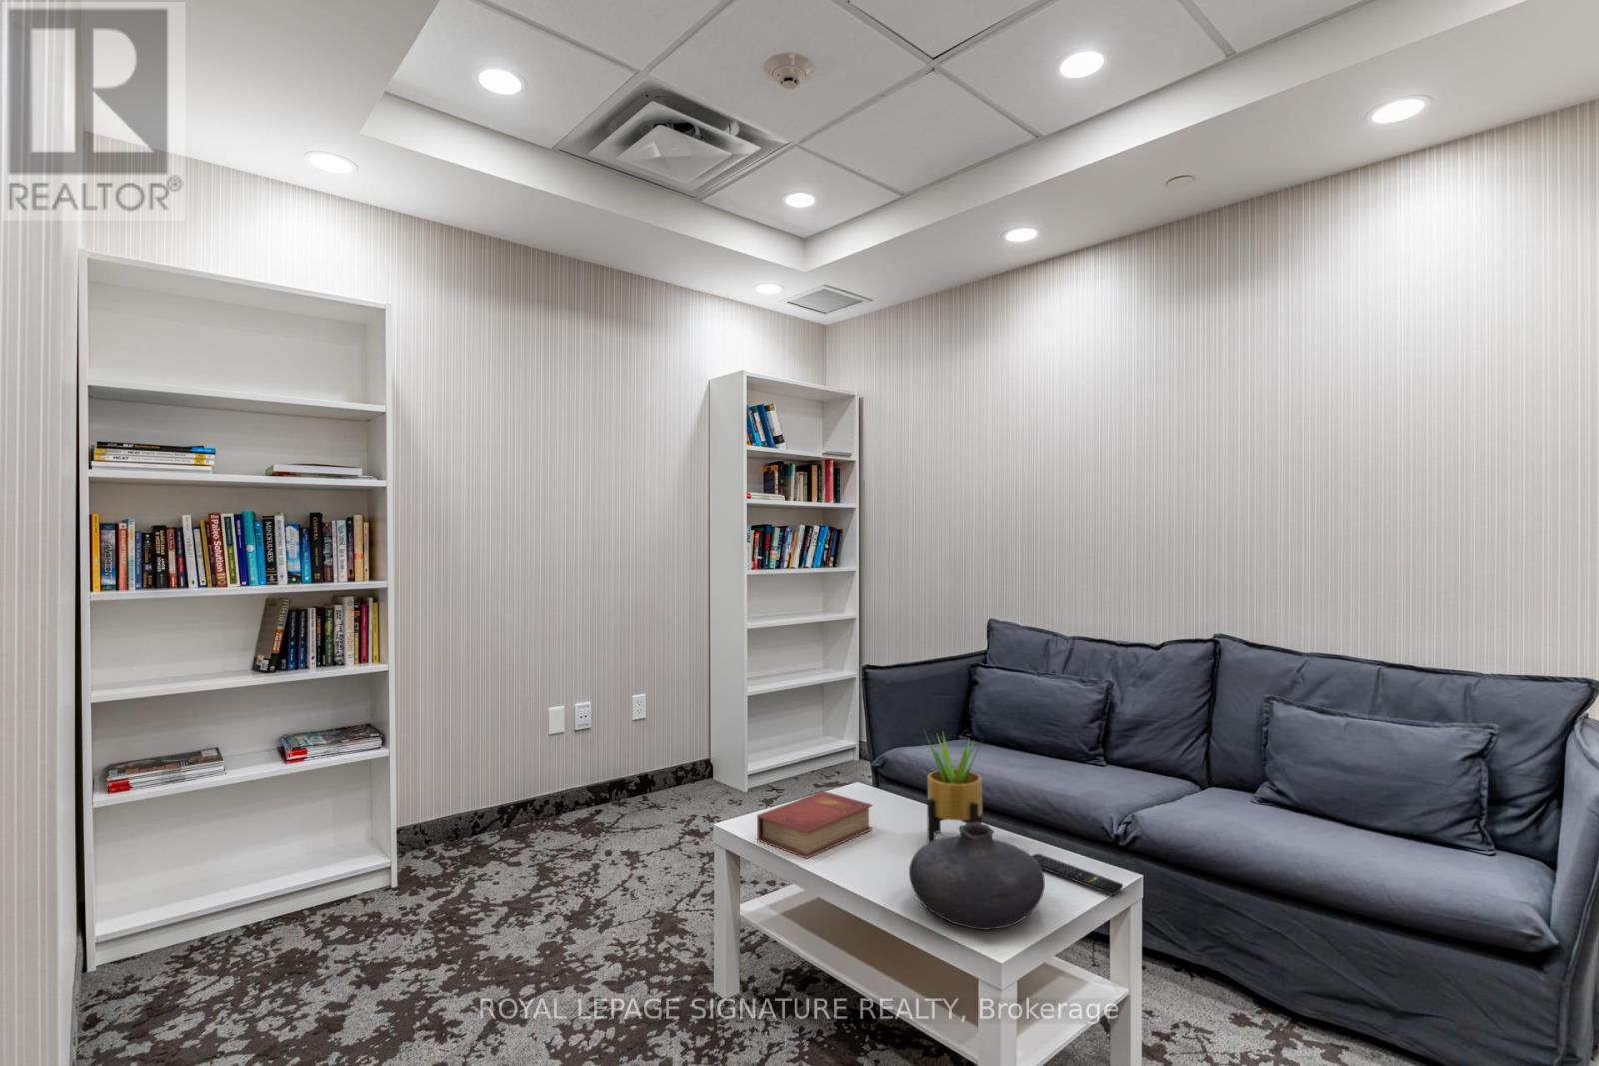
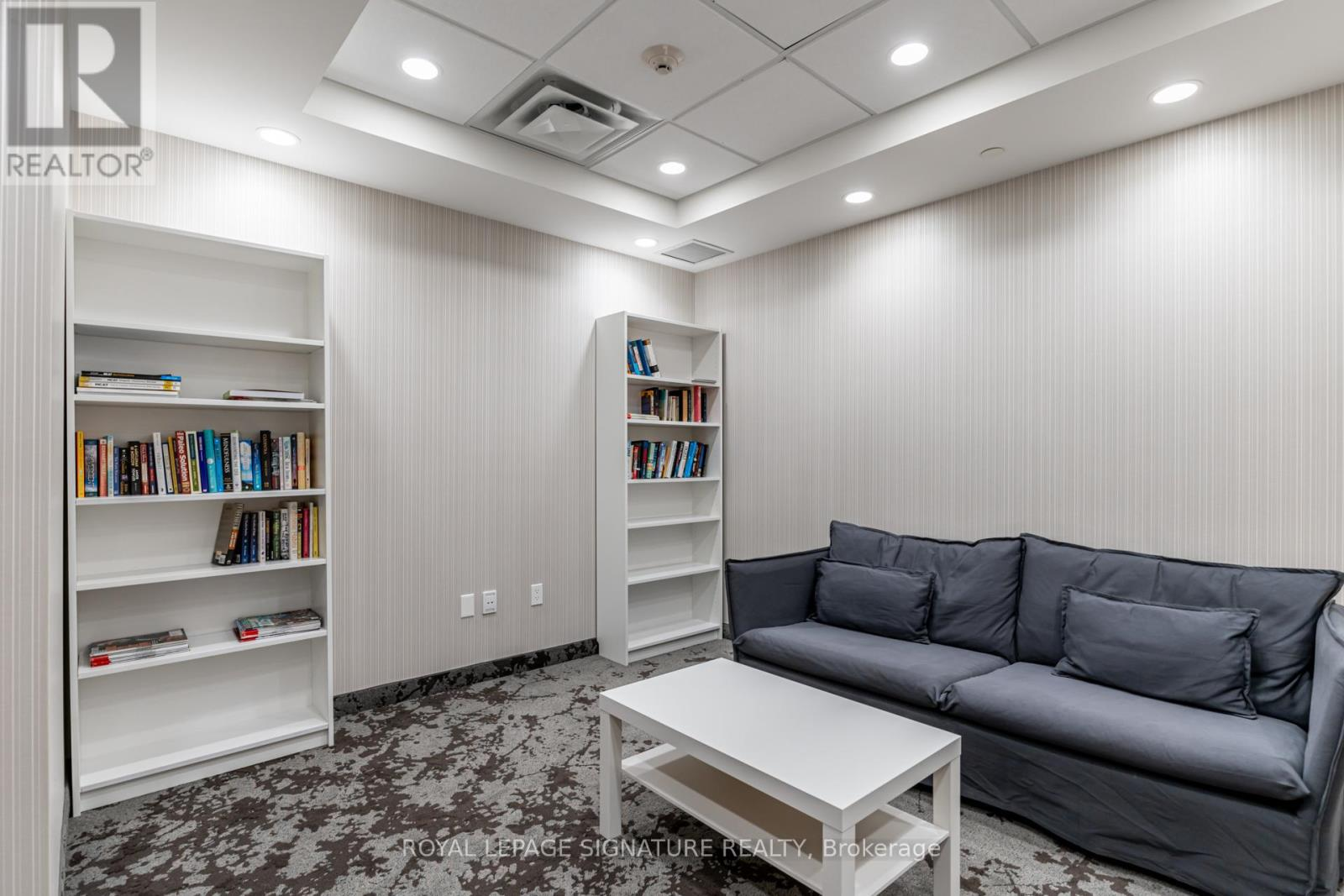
- vase [909,823,1046,932]
- book [755,790,874,860]
- potted plant [923,730,984,844]
- remote control [1031,852,1124,896]
